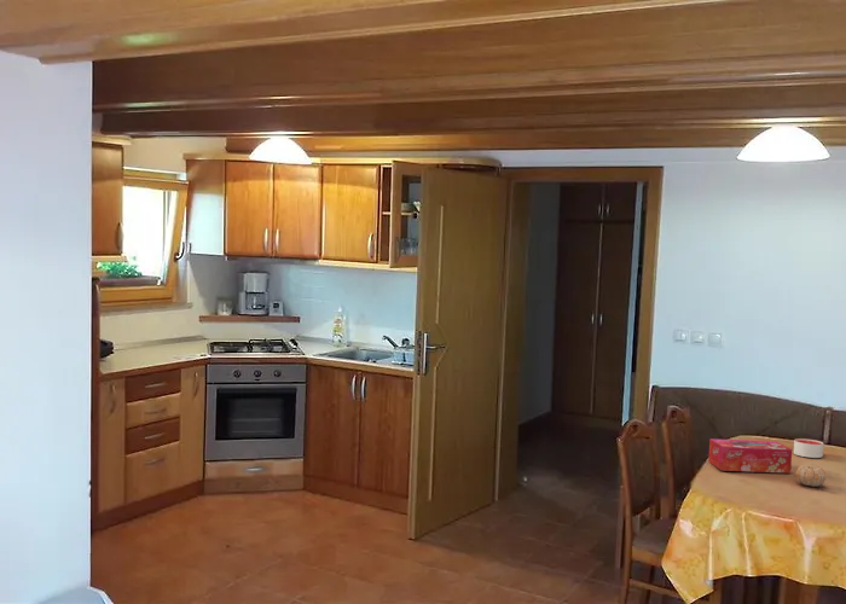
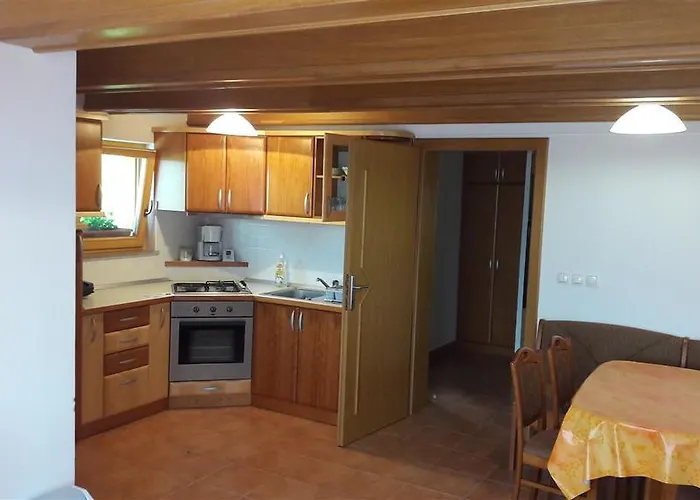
- candle [793,437,824,459]
- fruit [795,464,827,488]
- tissue box [707,437,793,475]
